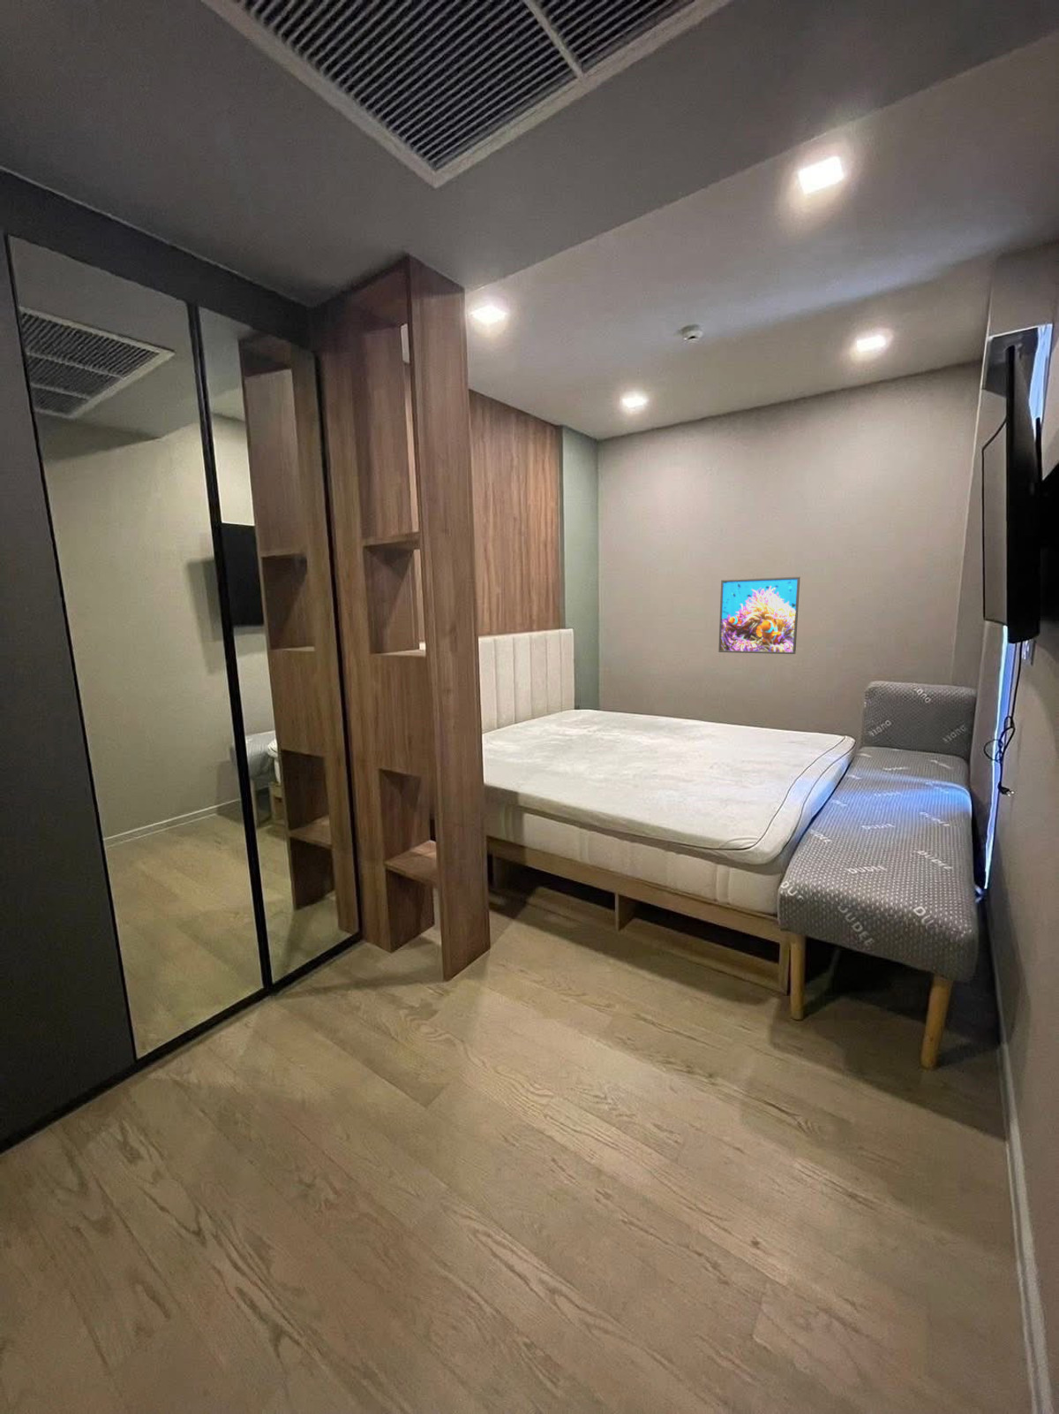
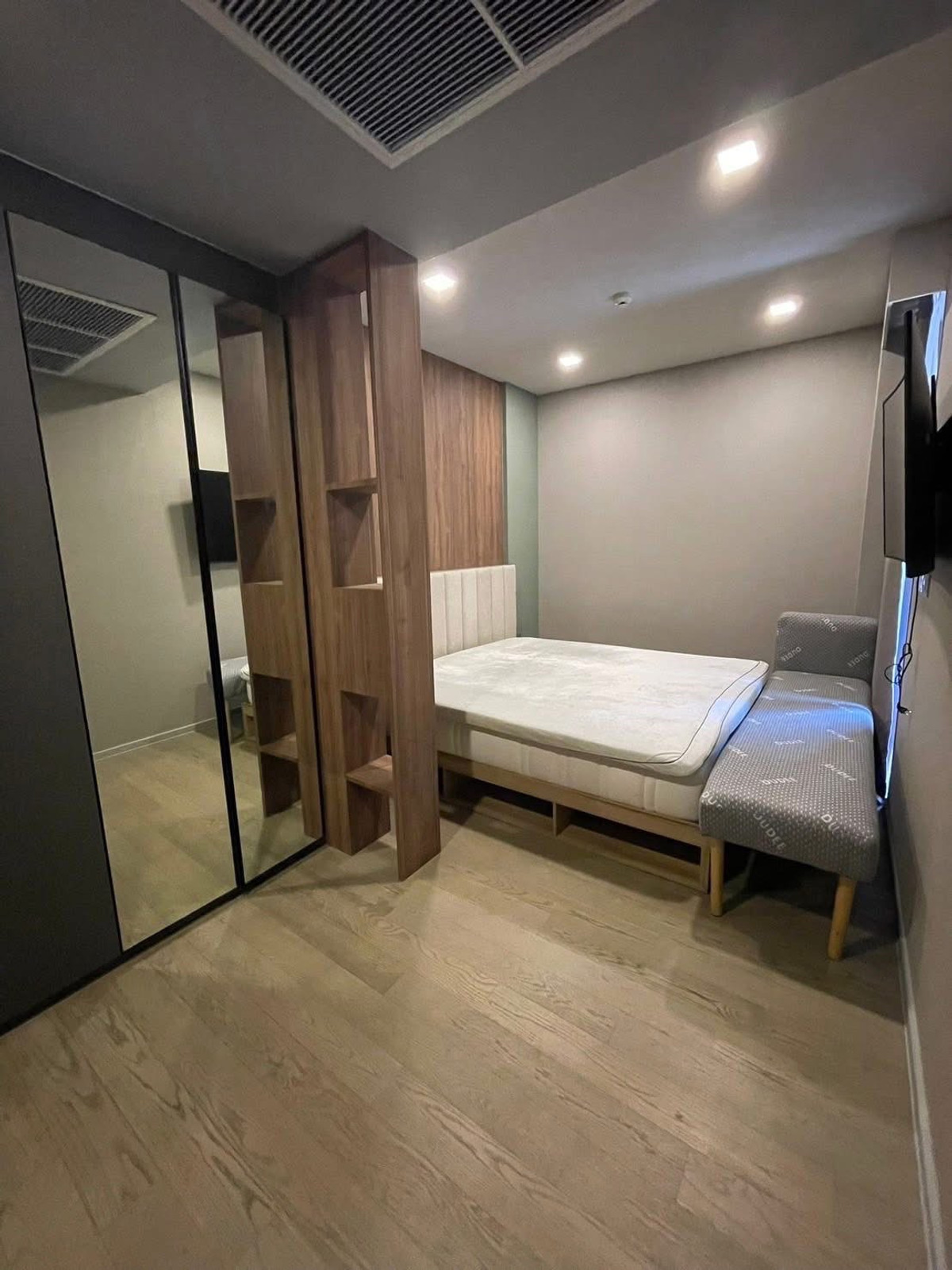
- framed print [717,577,801,655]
